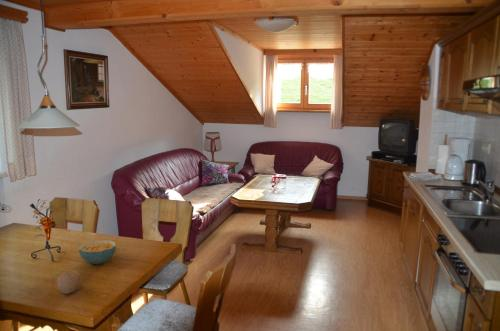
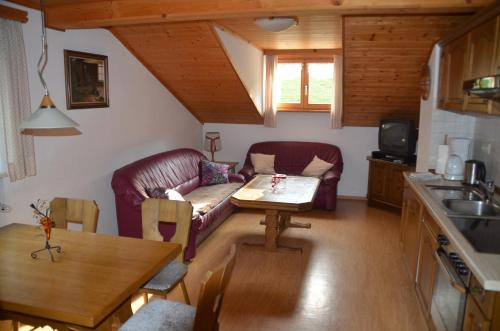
- cereal bowl [78,239,117,265]
- fruit [56,269,82,295]
